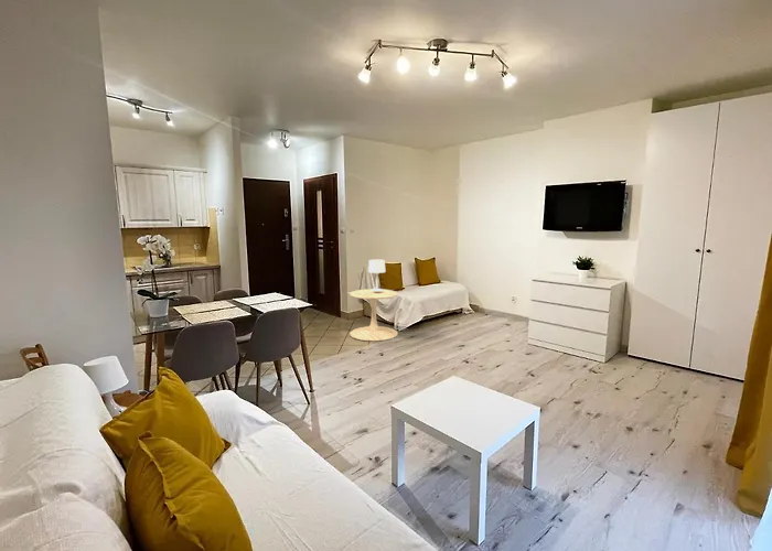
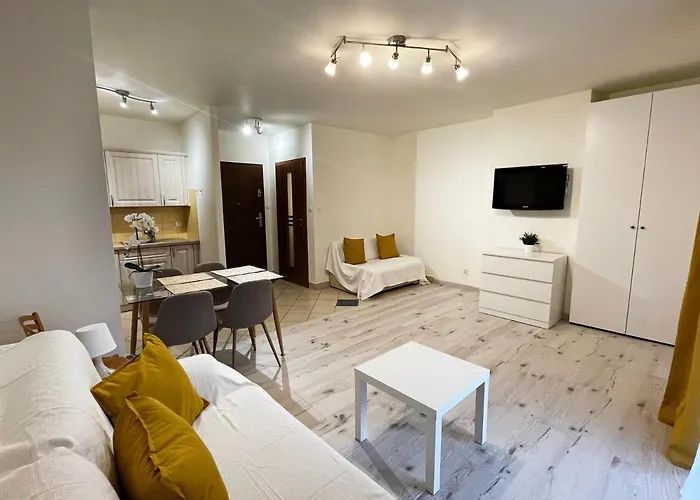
- side table [349,288,399,342]
- table lamp [346,259,387,294]
